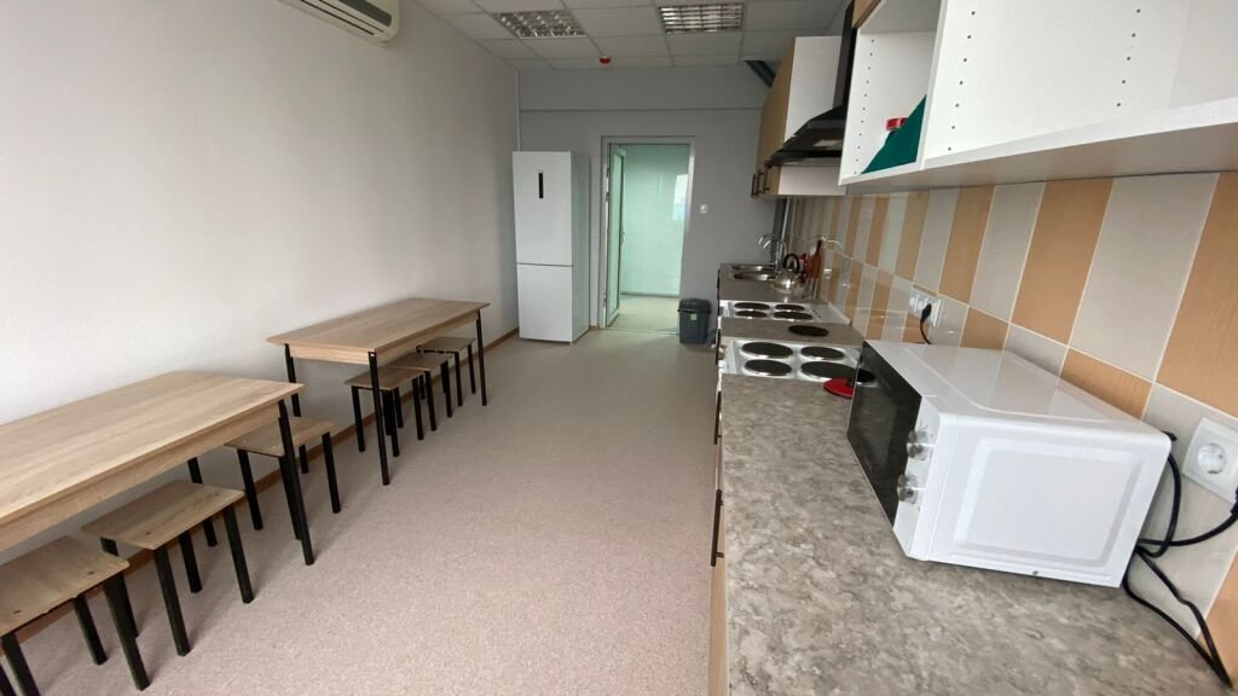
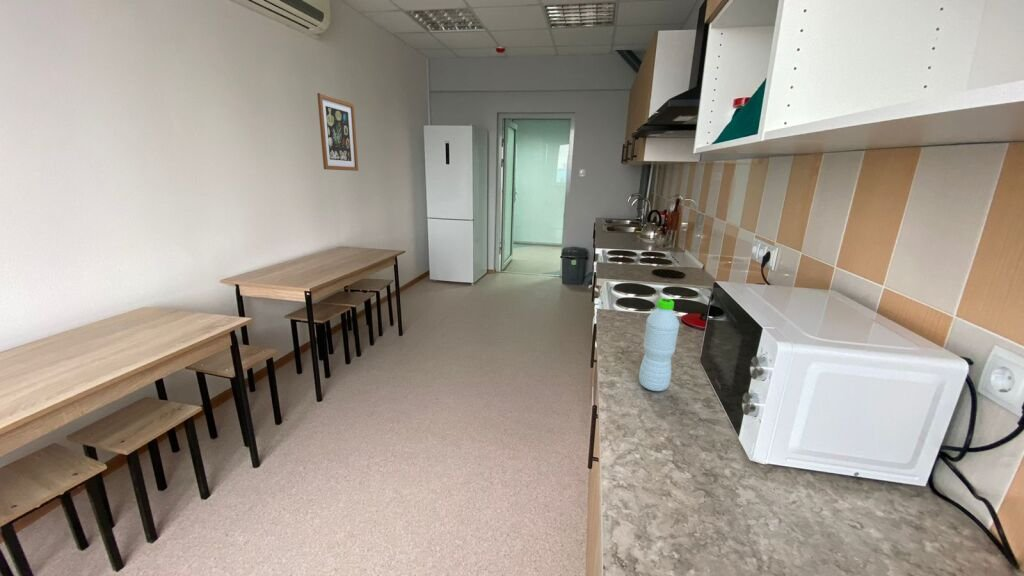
+ wall art [316,92,359,172]
+ water bottle [638,297,680,392]
